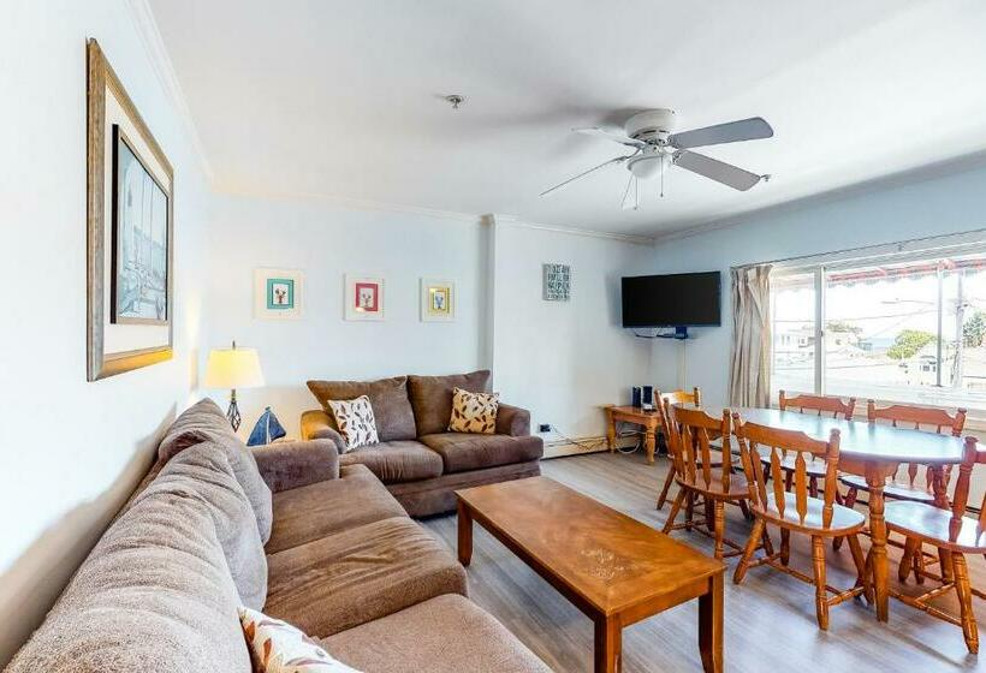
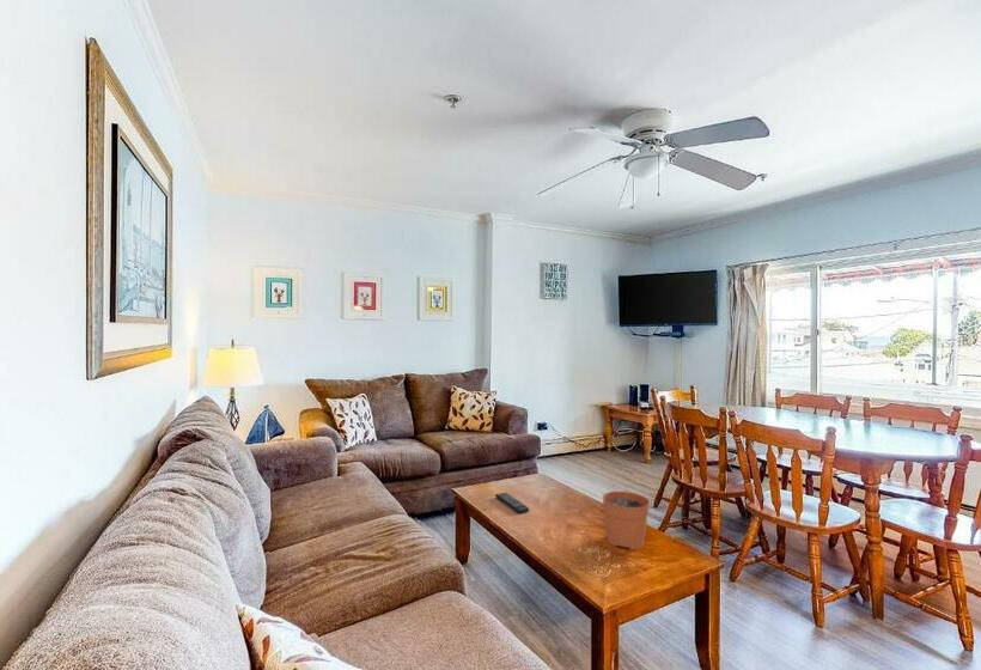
+ plant pot [602,479,651,550]
+ remote control [494,492,530,514]
